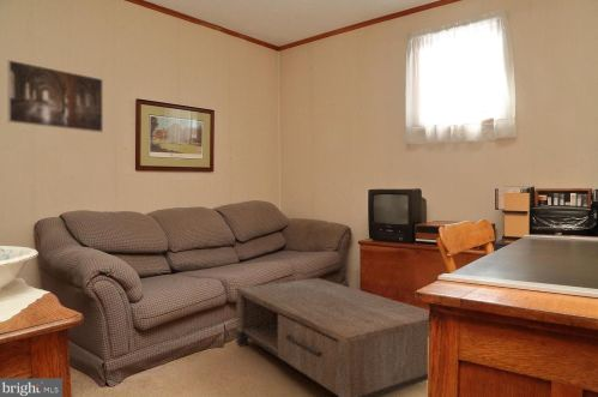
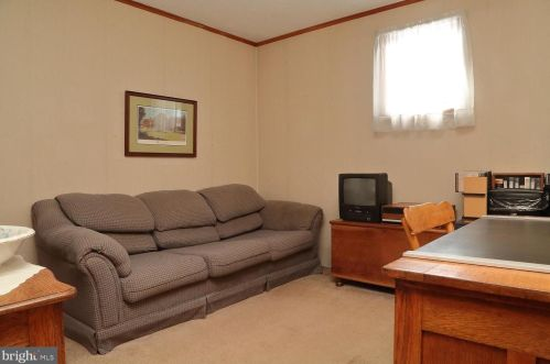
- coffee table [235,277,430,397]
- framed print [6,59,104,133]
